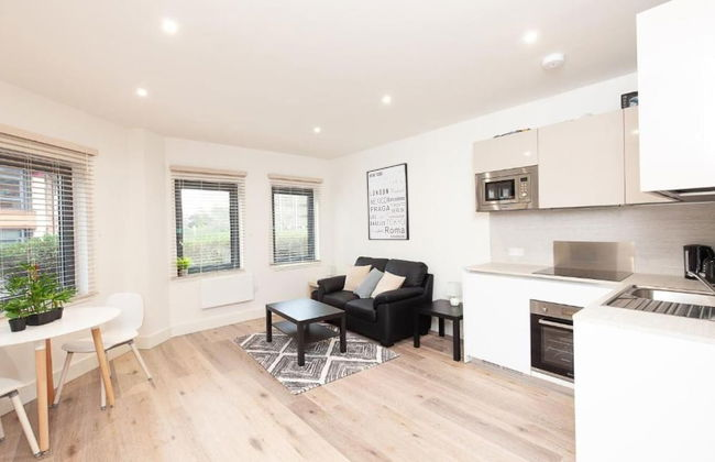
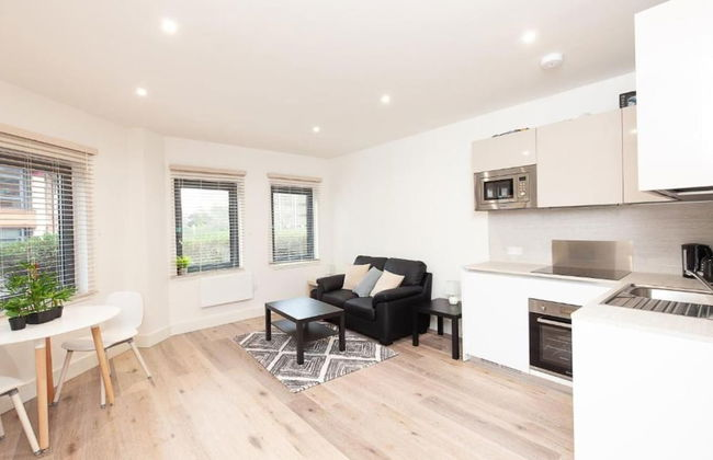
- wall art [365,162,410,241]
